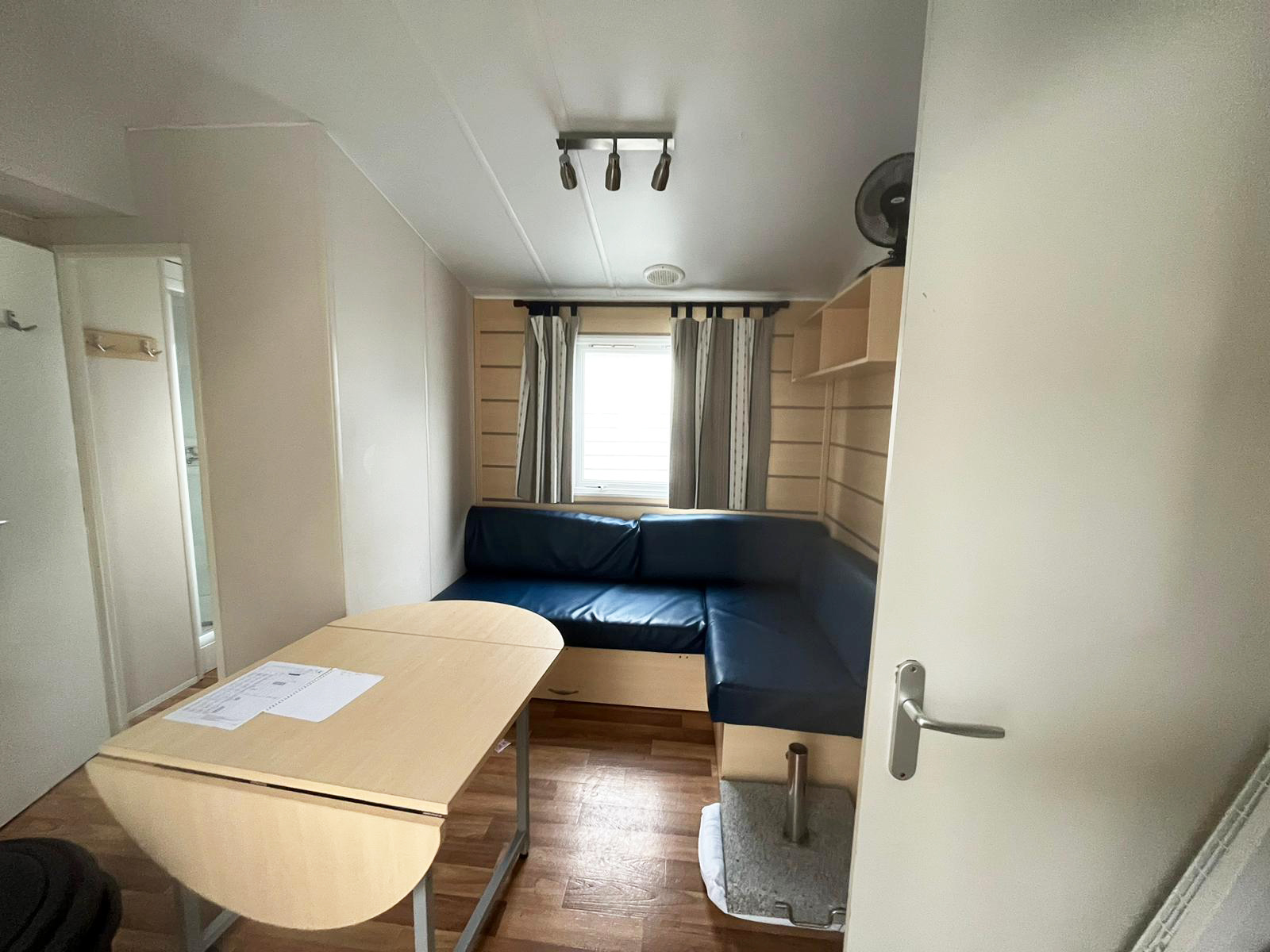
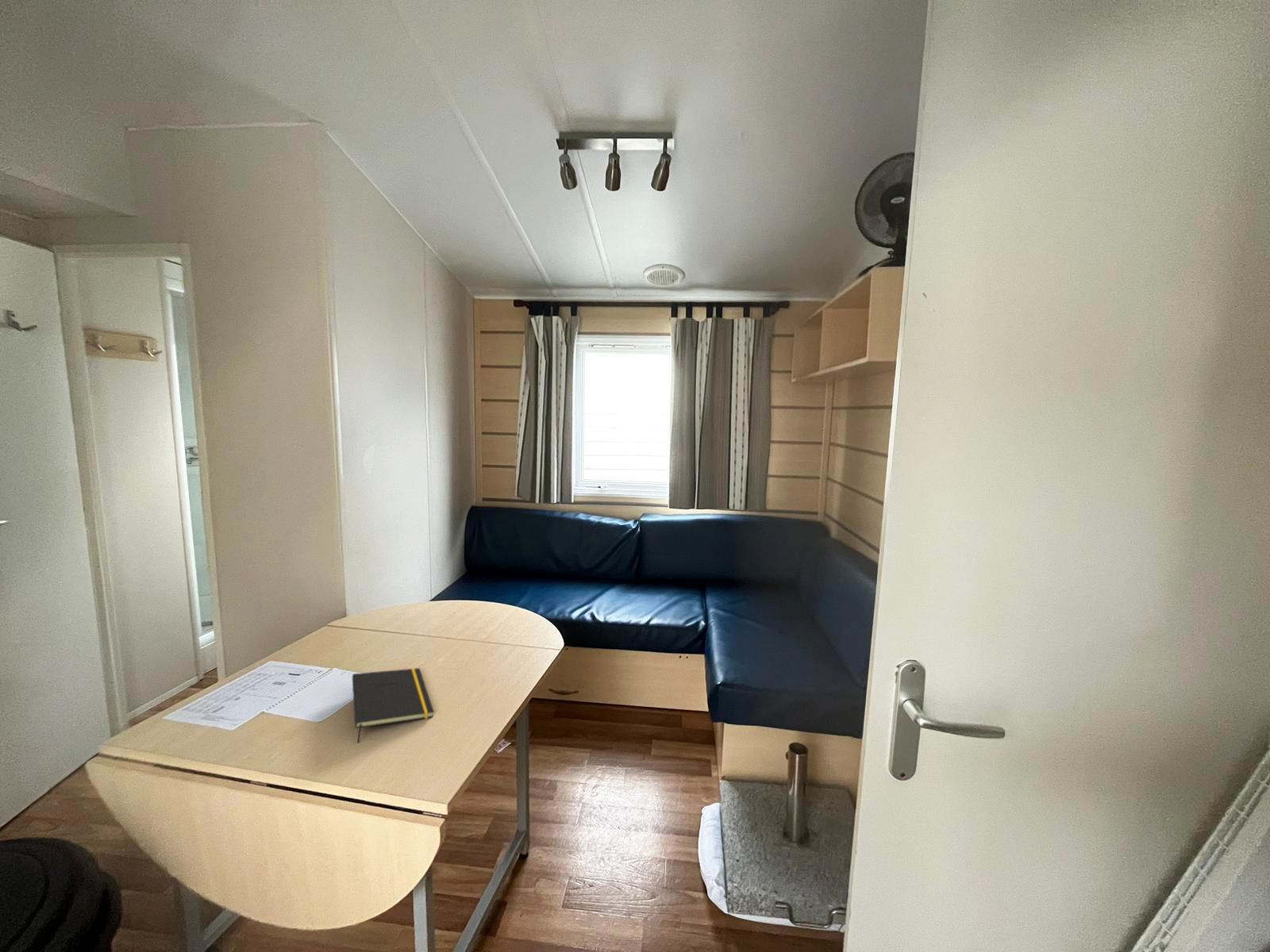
+ notepad [352,667,435,744]
